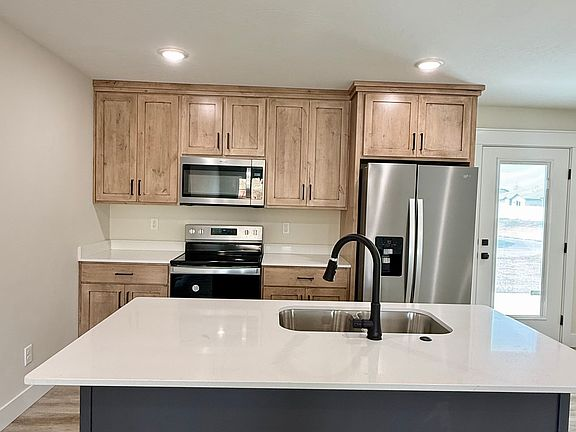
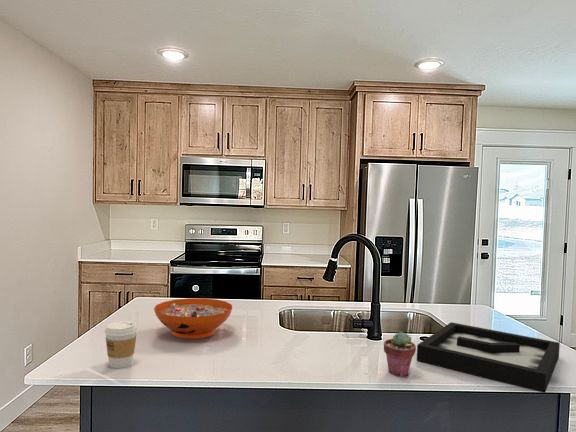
+ decorative bowl [153,297,233,339]
+ decorative tray [416,321,561,394]
+ potted succulent [383,331,417,378]
+ coffee cup [104,320,138,369]
